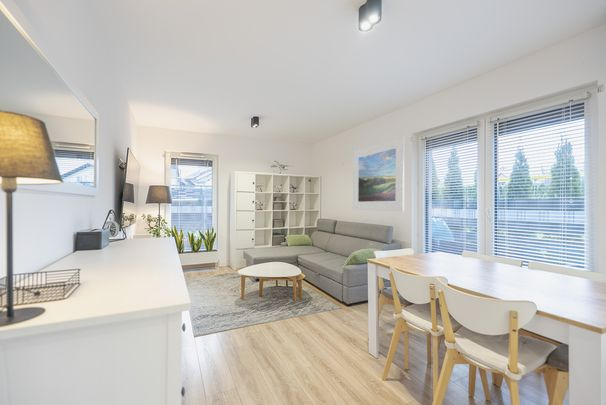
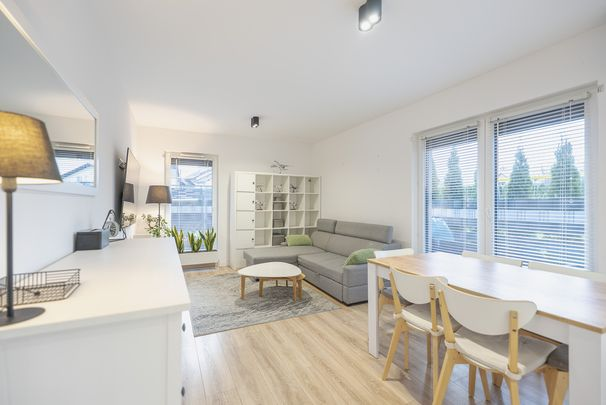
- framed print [352,135,405,212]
